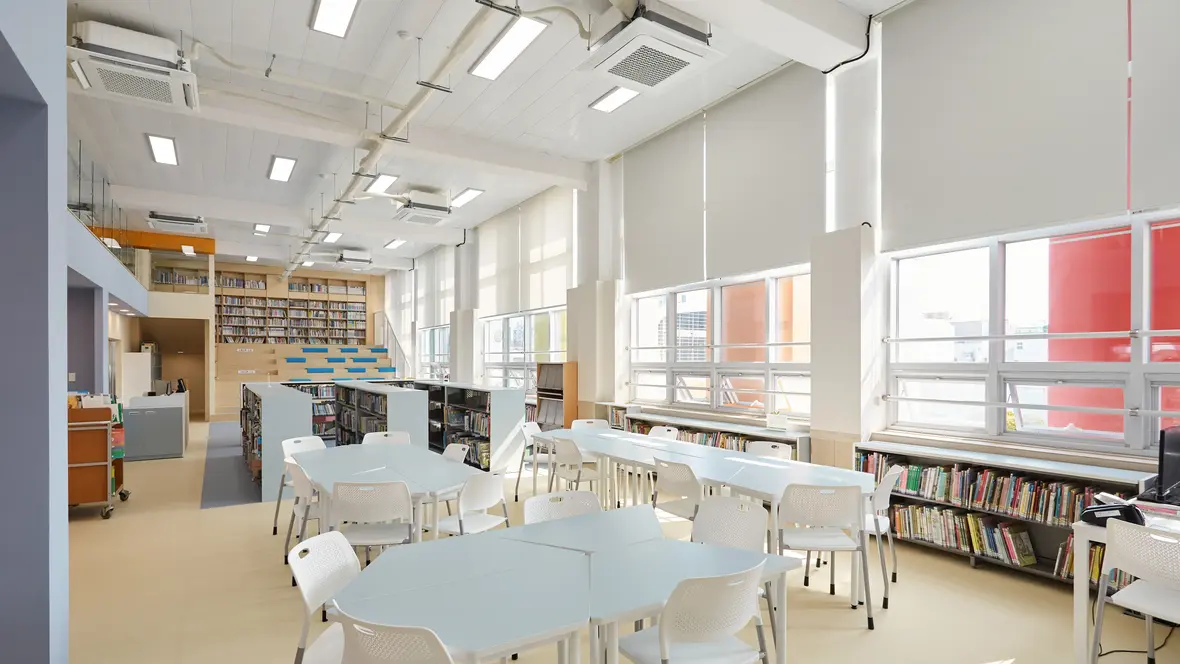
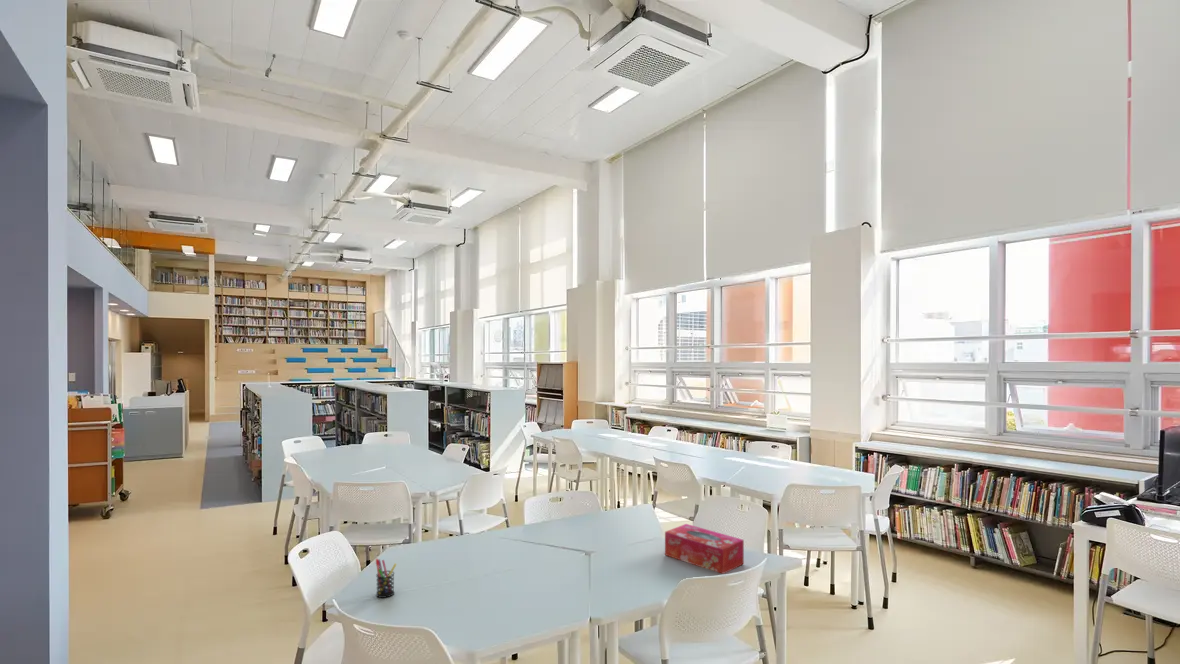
+ tissue box [664,523,745,575]
+ pen holder [375,558,398,599]
